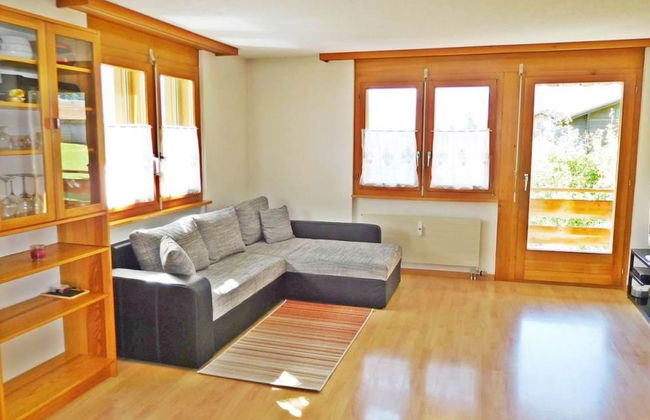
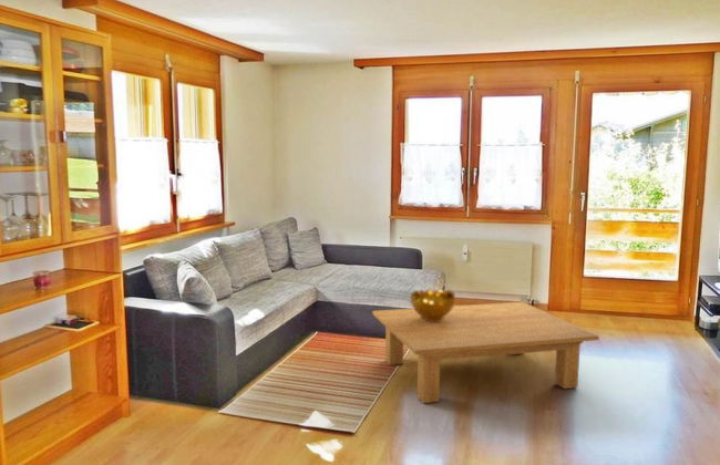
+ coffee table [371,301,600,404]
+ decorative bowl [410,287,456,322]
